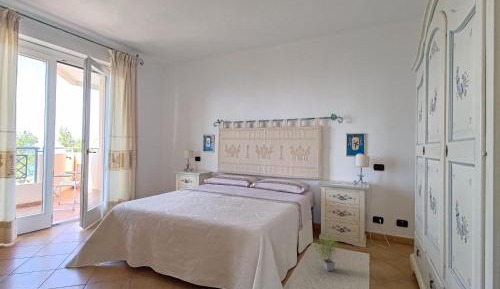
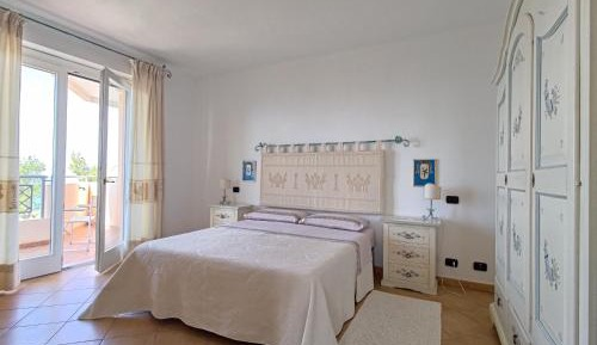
- potted plant [309,230,340,272]
